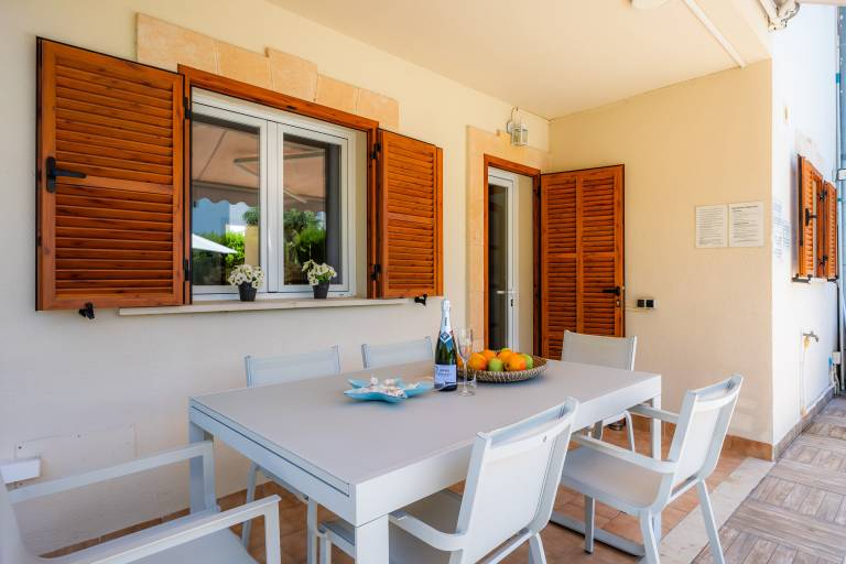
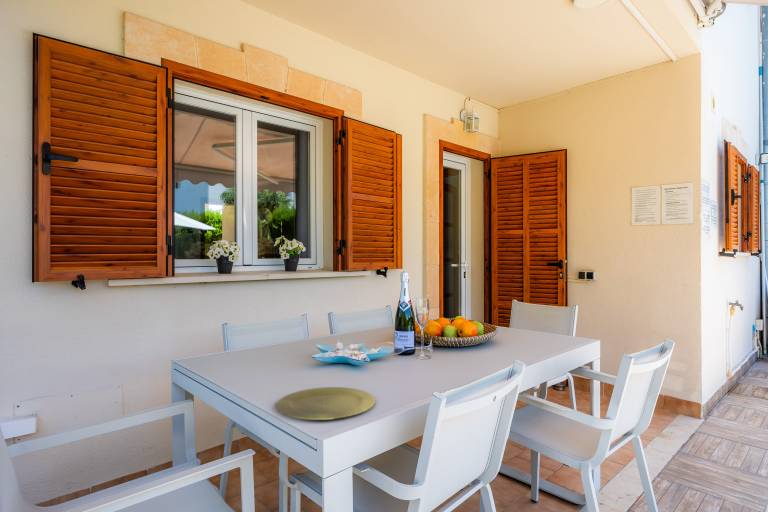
+ plate [275,386,376,421]
